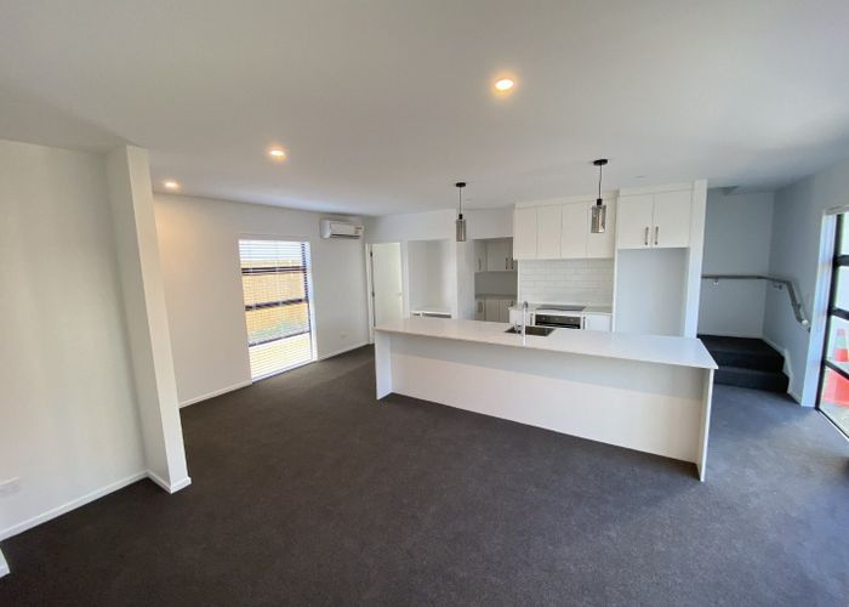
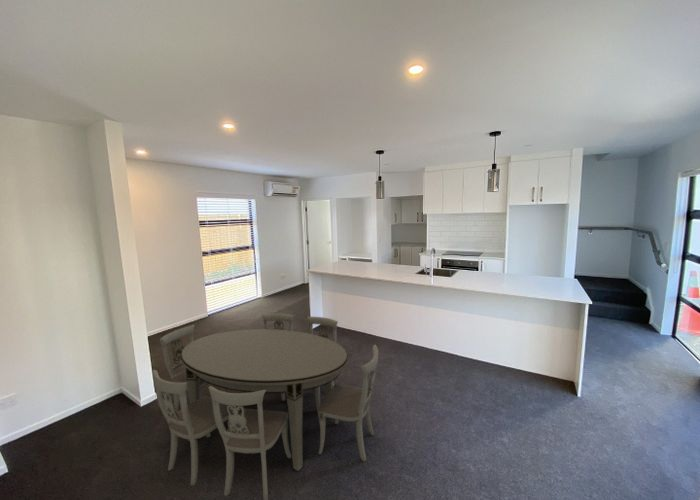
+ dining table [151,313,379,500]
